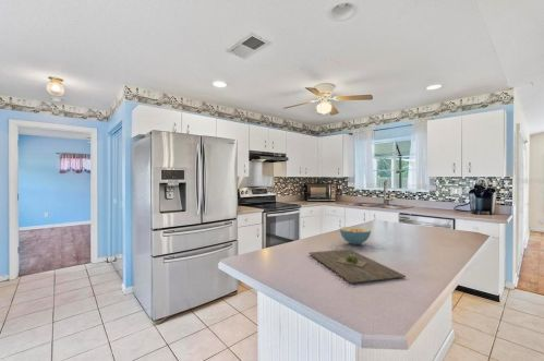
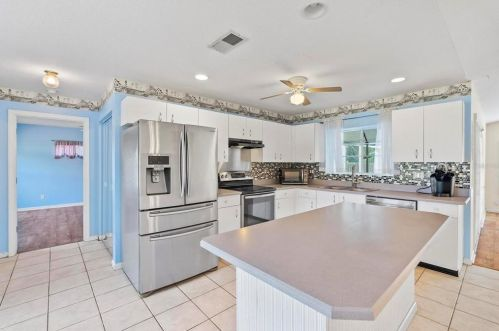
- cereal bowl [339,226,372,246]
- cutting board [307,249,407,285]
